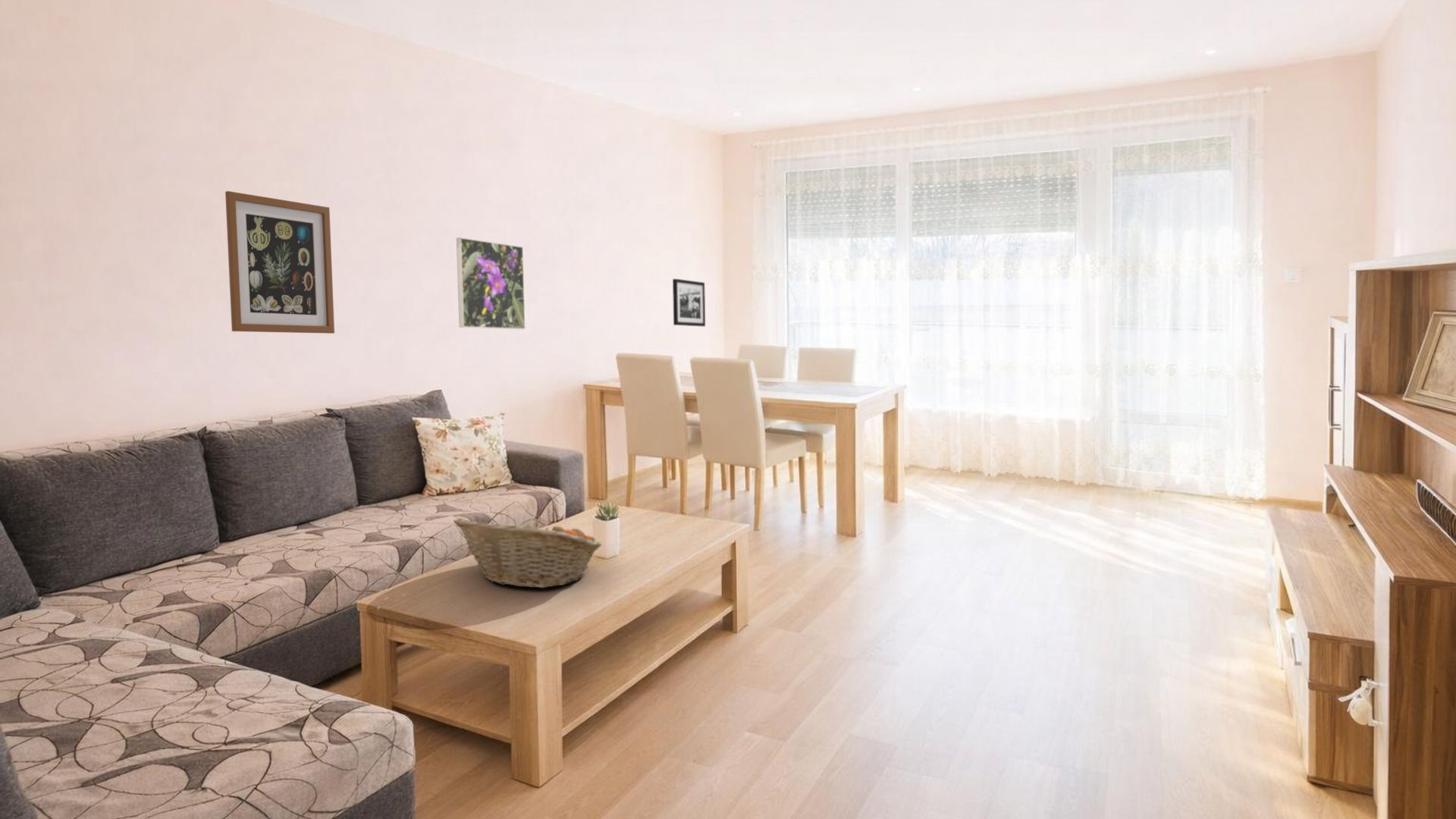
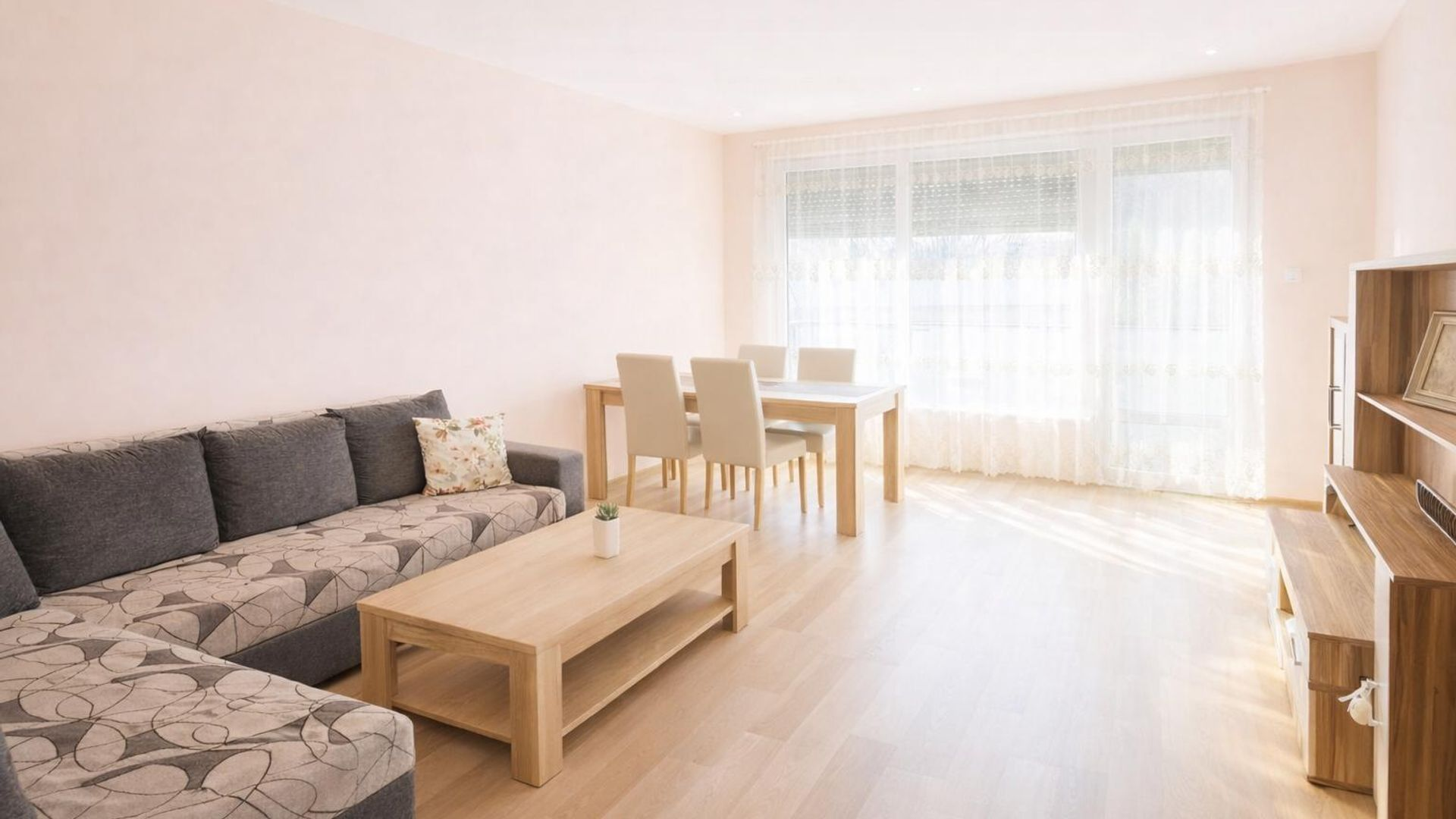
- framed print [456,237,526,330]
- fruit basket [453,517,603,588]
- picture frame [672,278,706,328]
- wall art [224,190,335,334]
